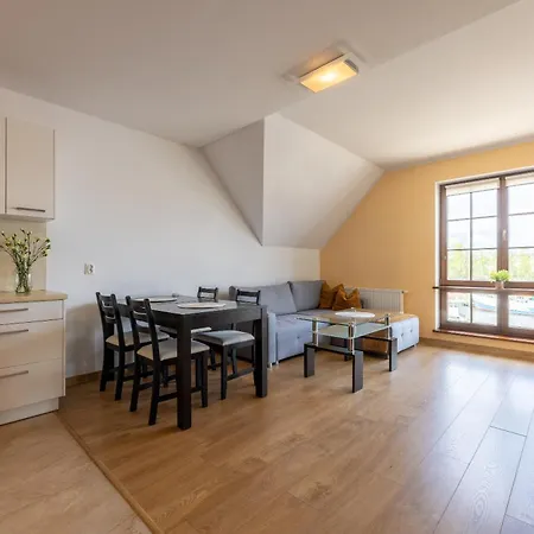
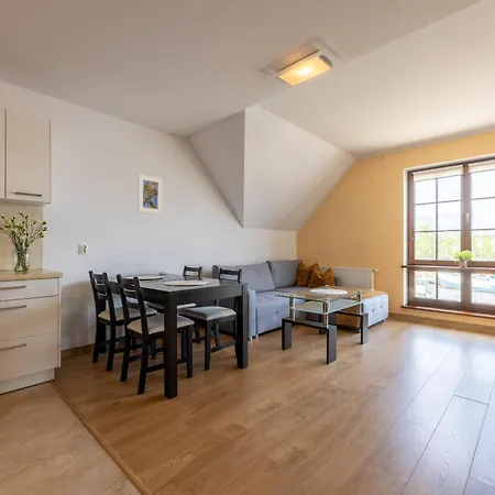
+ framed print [136,174,164,216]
